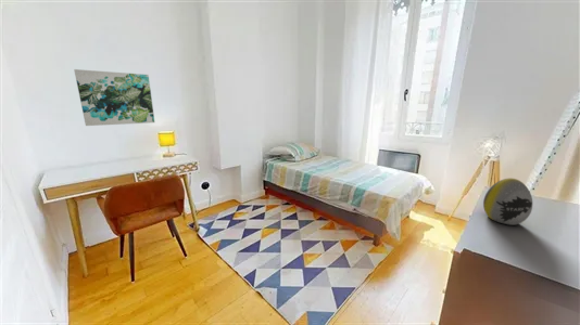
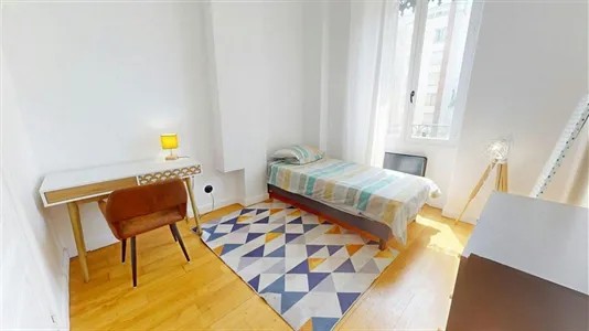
- decorative egg [482,178,533,226]
- wall art [73,68,155,127]
